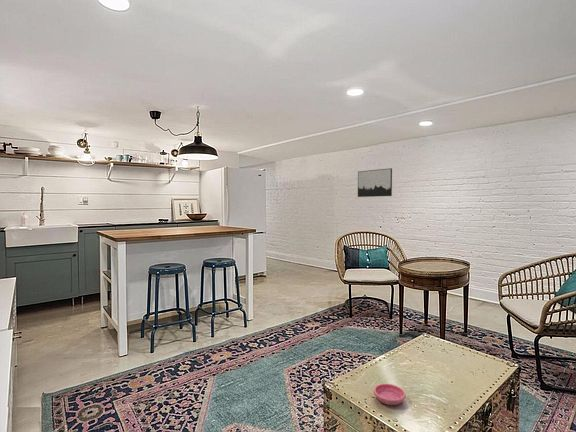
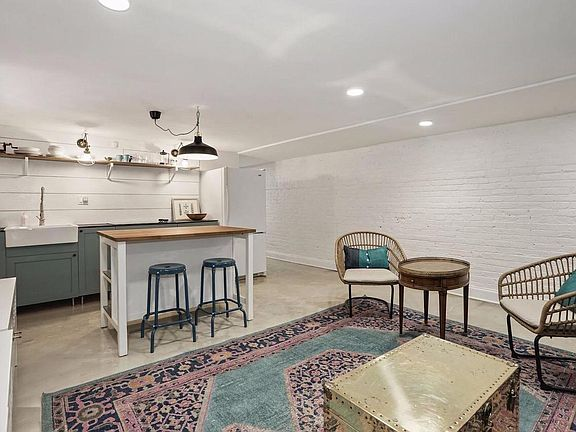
- saucer [373,383,407,406]
- wall art [357,167,393,198]
